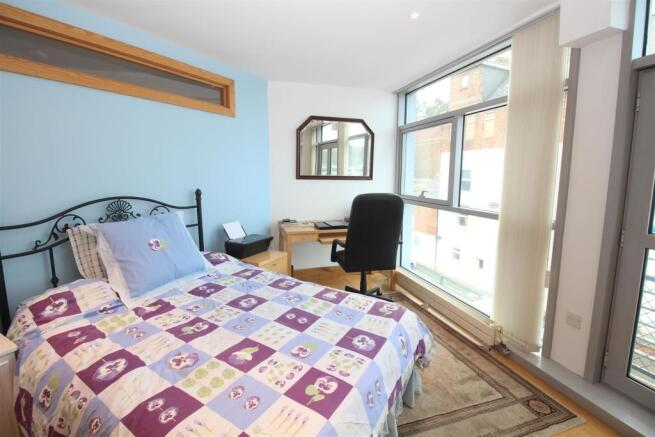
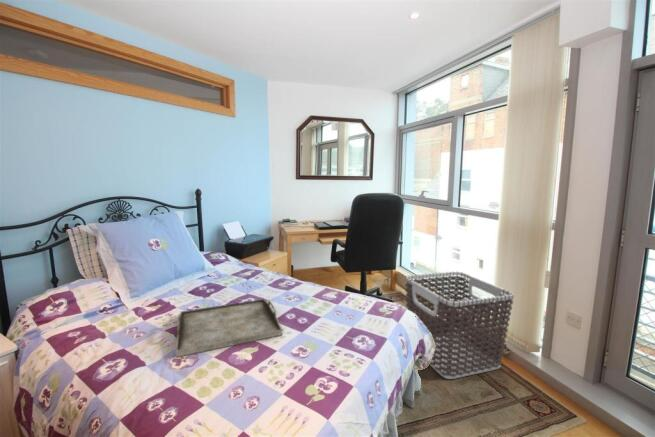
+ clothes hamper [404,270,515,380]
+ serving tray [175,298,283,358]
